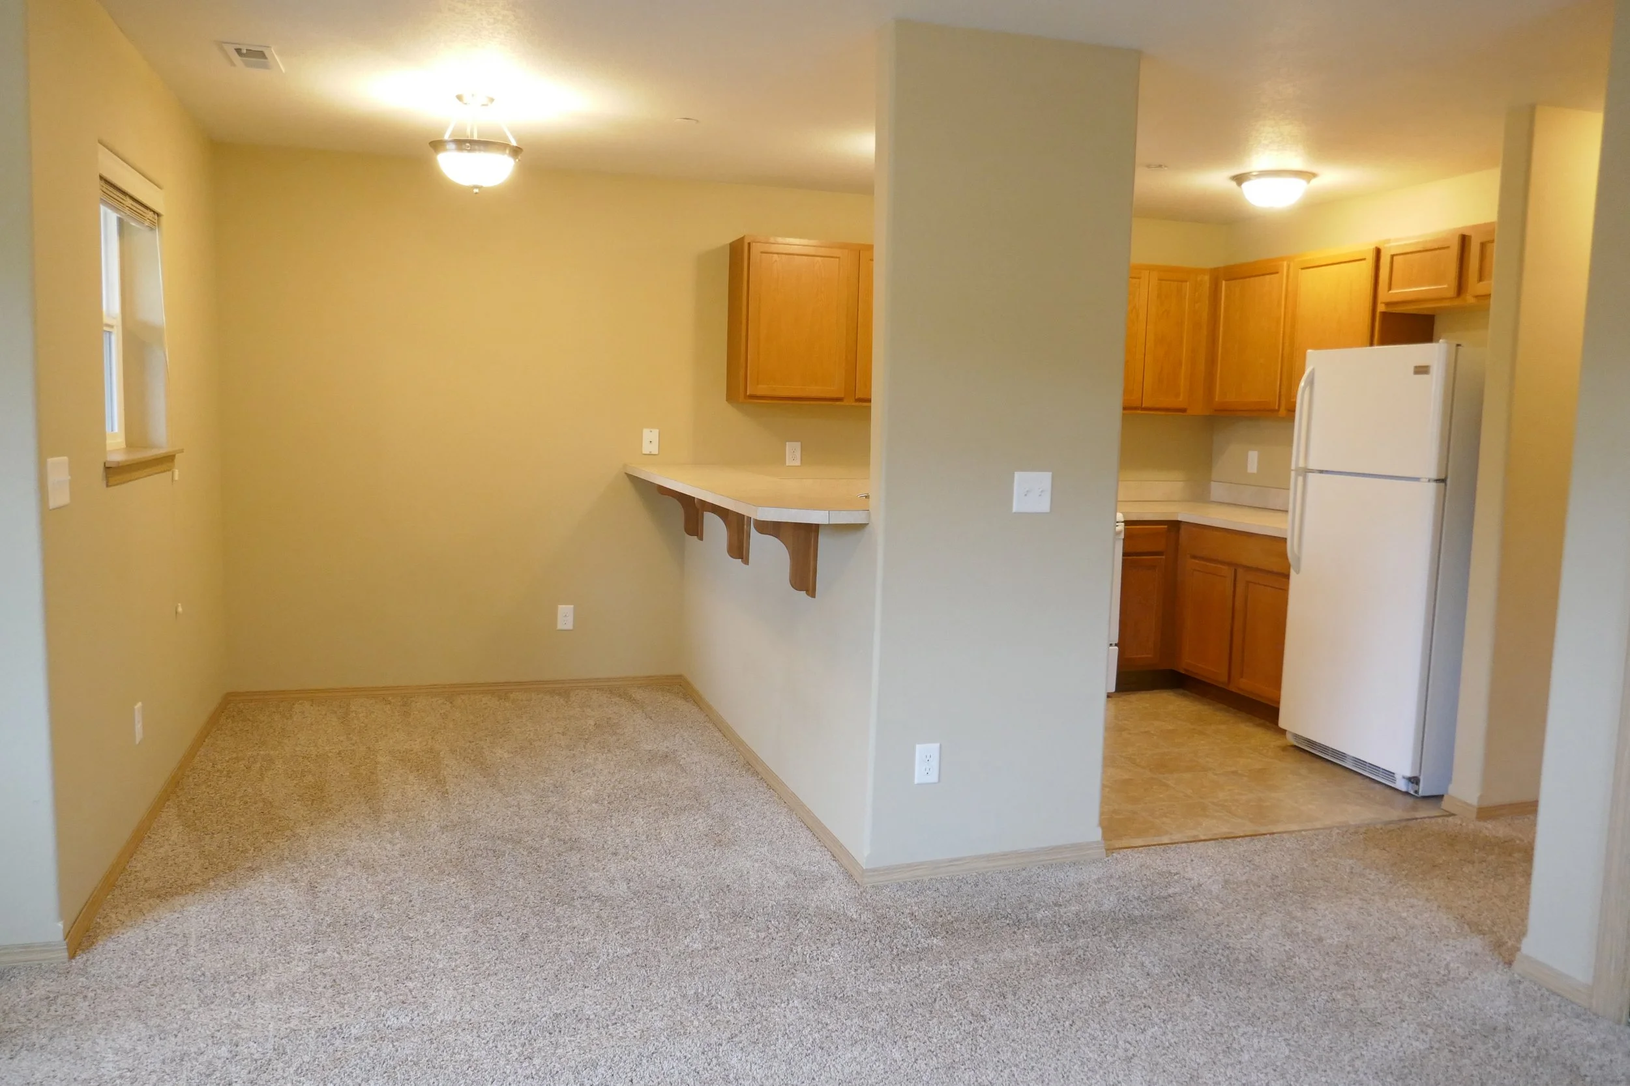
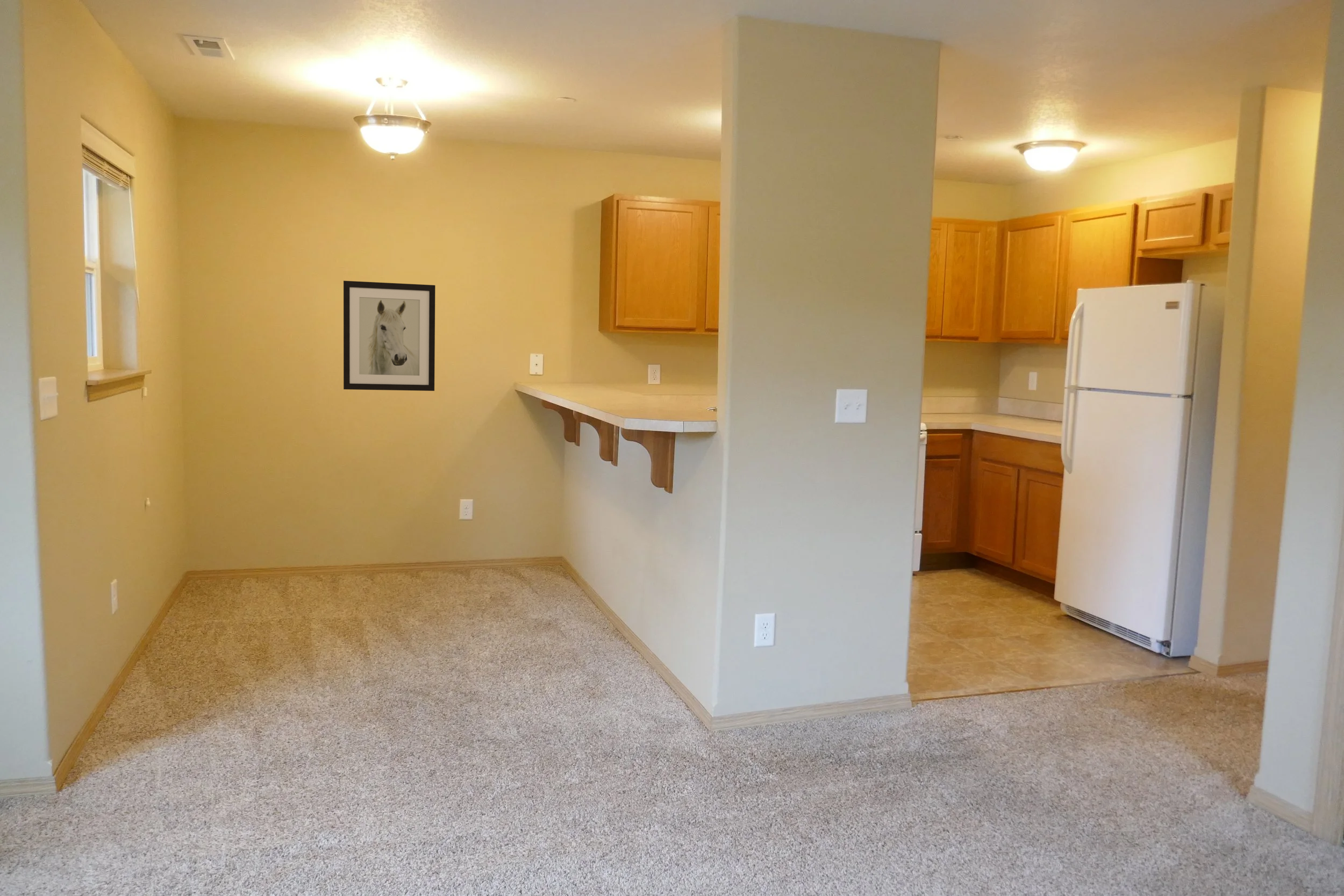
+ wall art [343,280,436,391]
